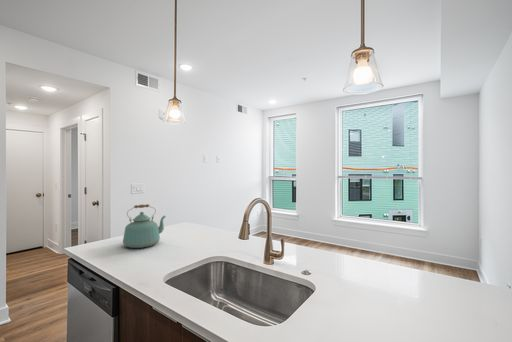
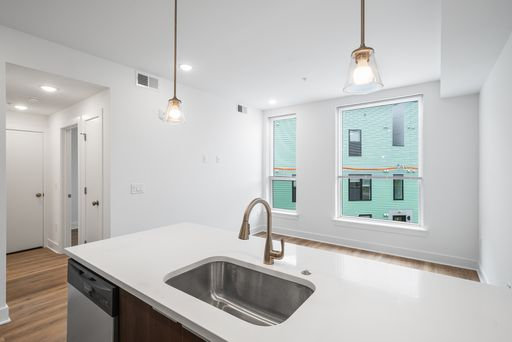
- kettle [122,203,166,249]
